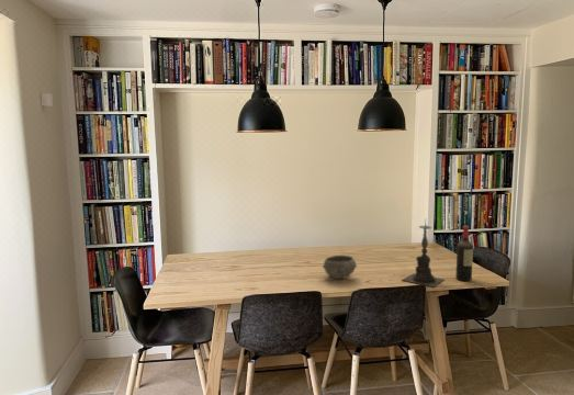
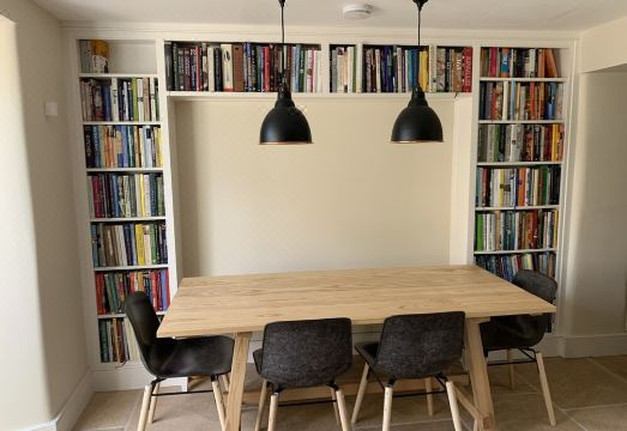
- wine bottle [454,225,474,282]
- candle holder [401,219,446,287]
- bowl [322,255,358,280]
